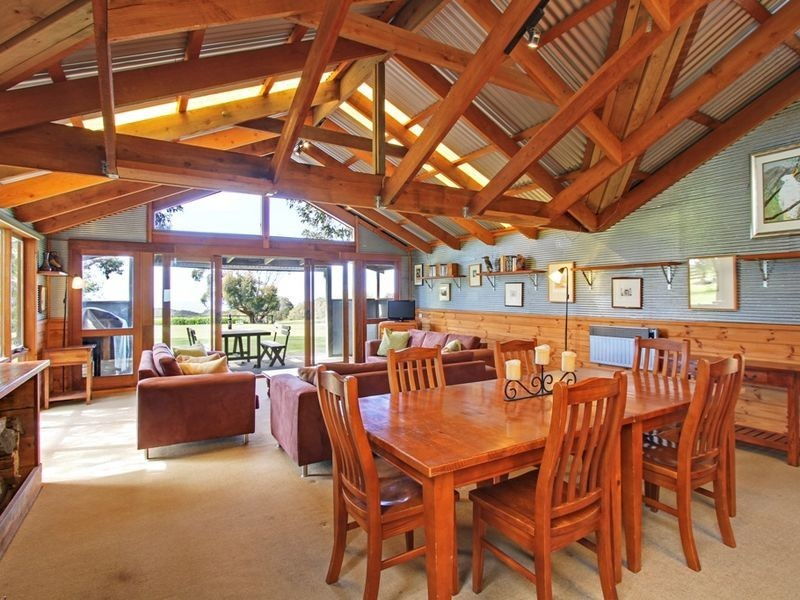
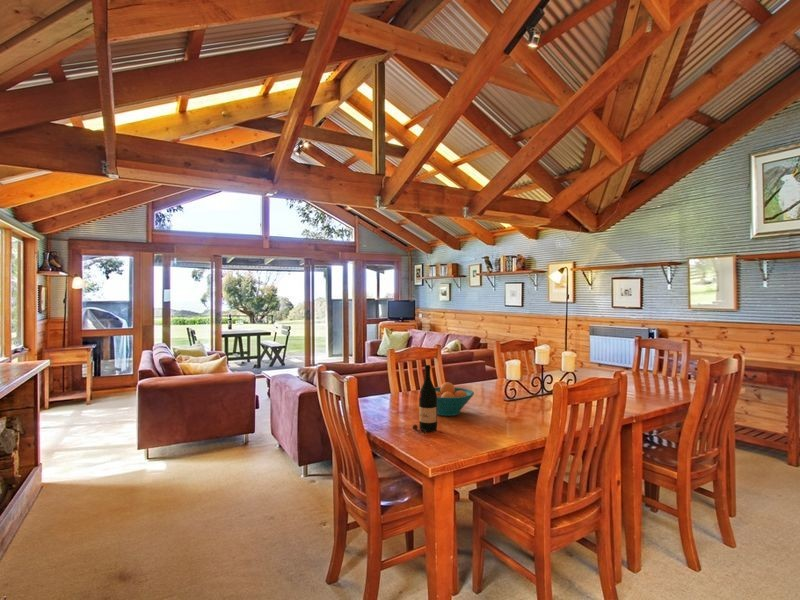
+ wine bottle [412,364,438,435]
+ fruit bowl [434,381,475,417]
